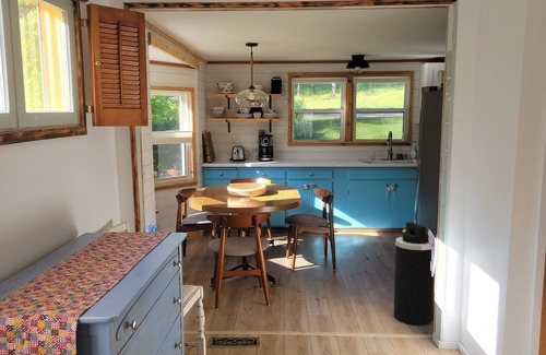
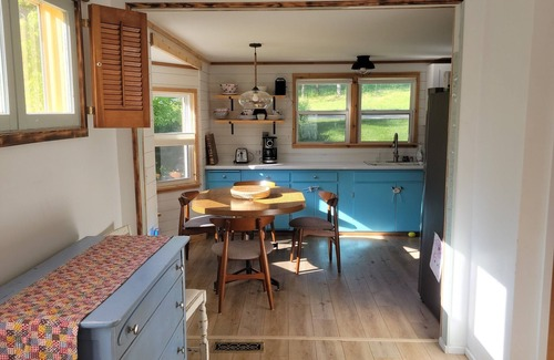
- trash can [393,221,435,327]
